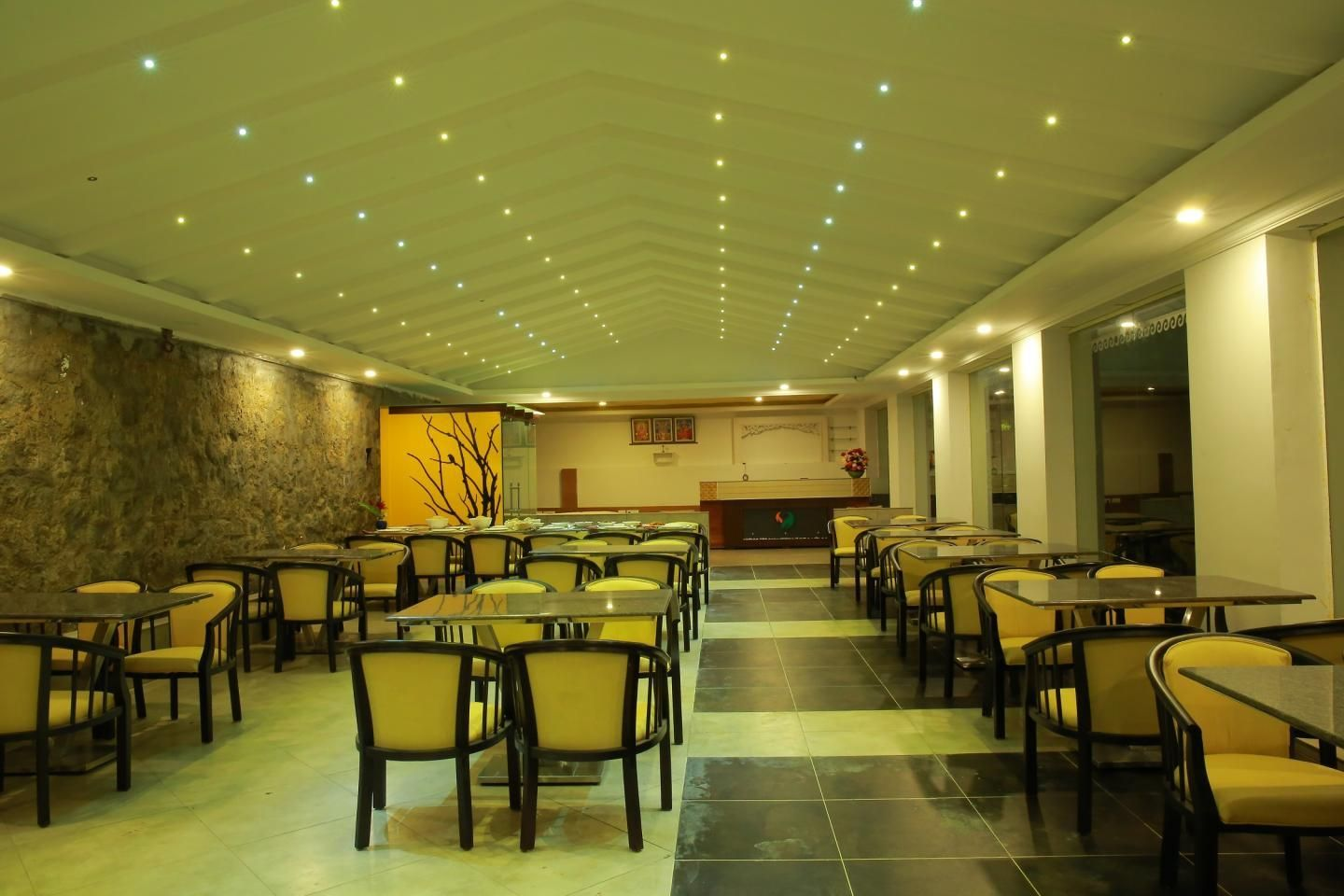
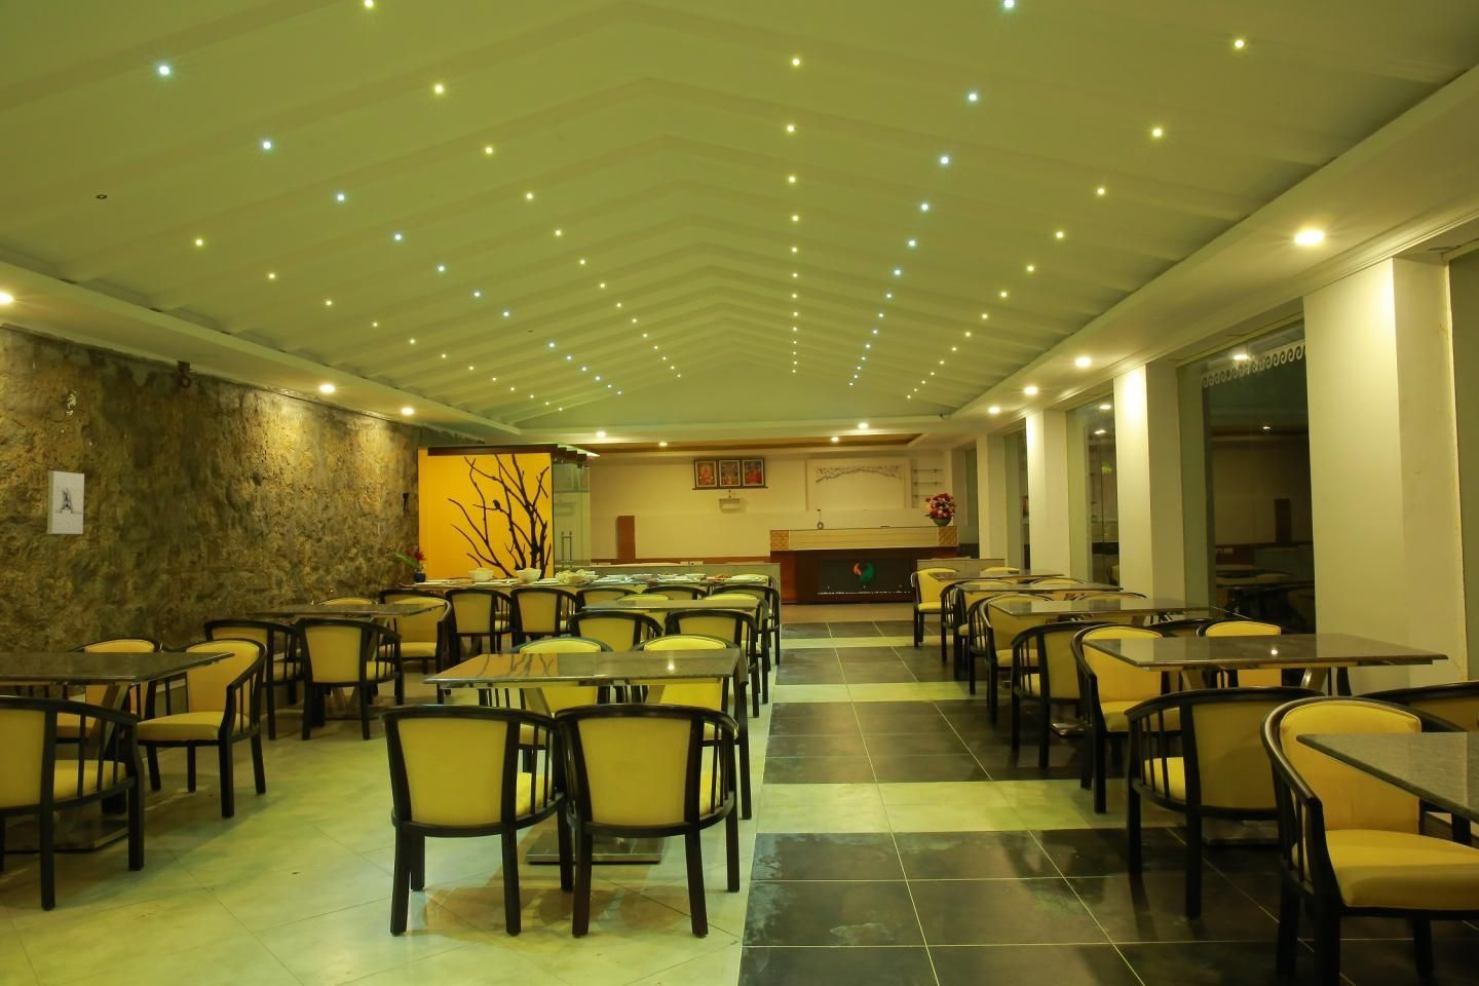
+ wall sculpture [45,470,85,536]
